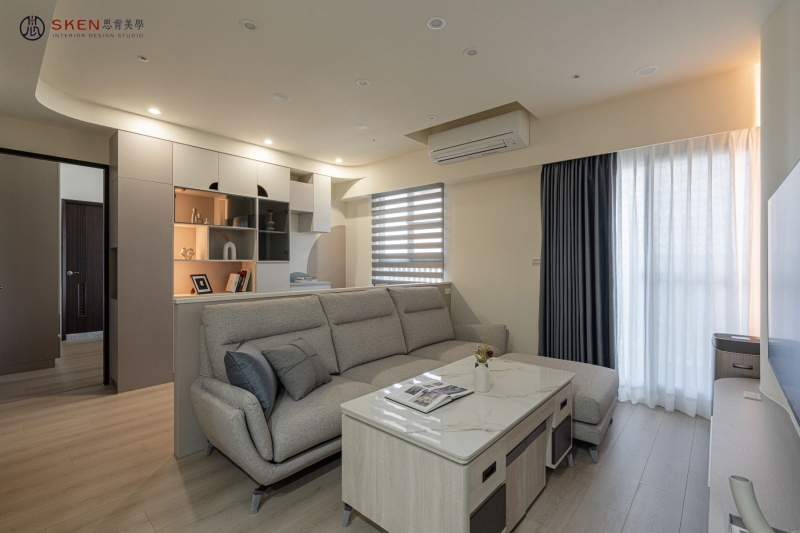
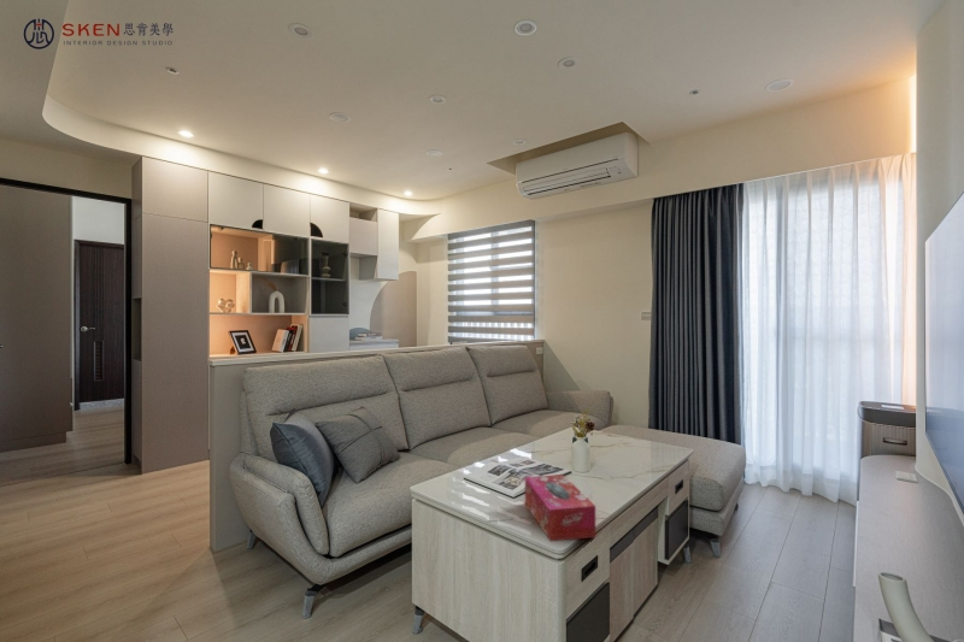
+ tissue box [524,473,596,542]
